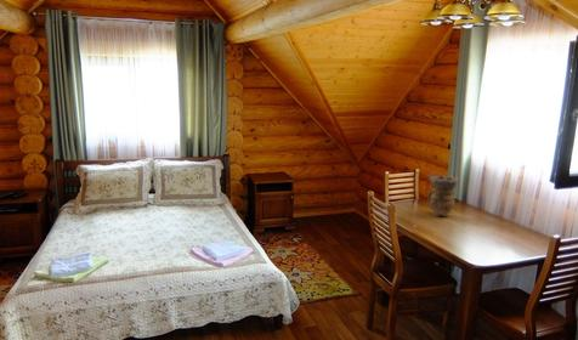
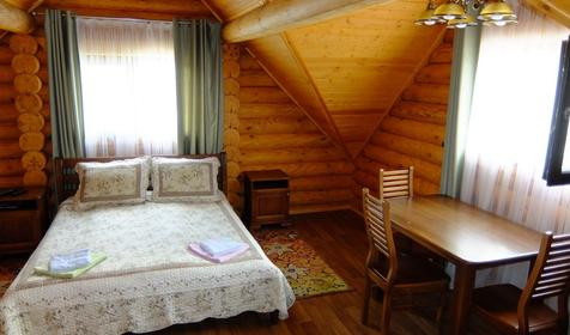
- vase [426,171,459,219]
